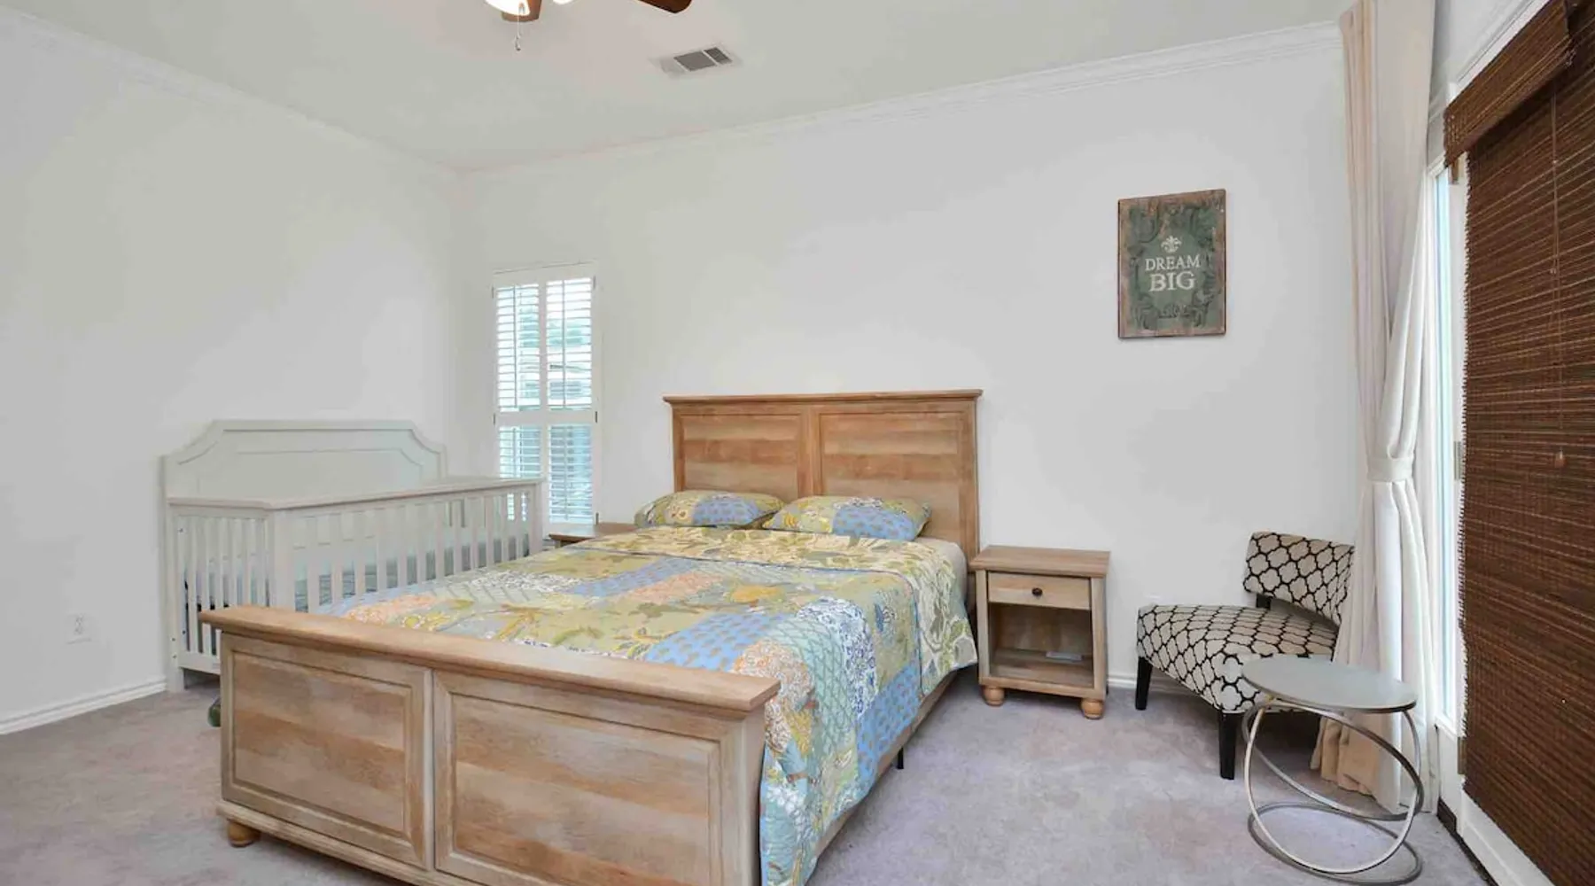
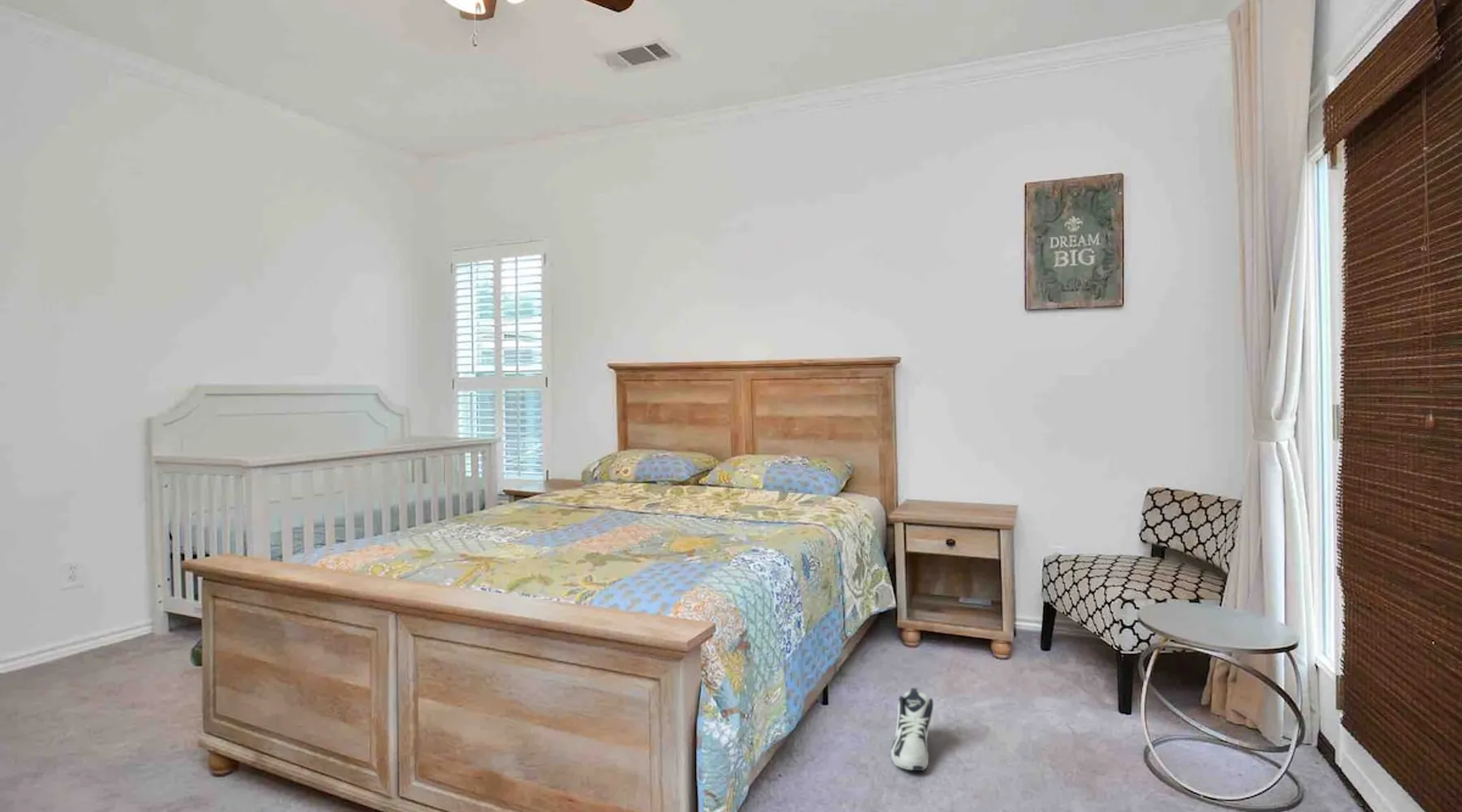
+ sneaker [890,687,934,771]
